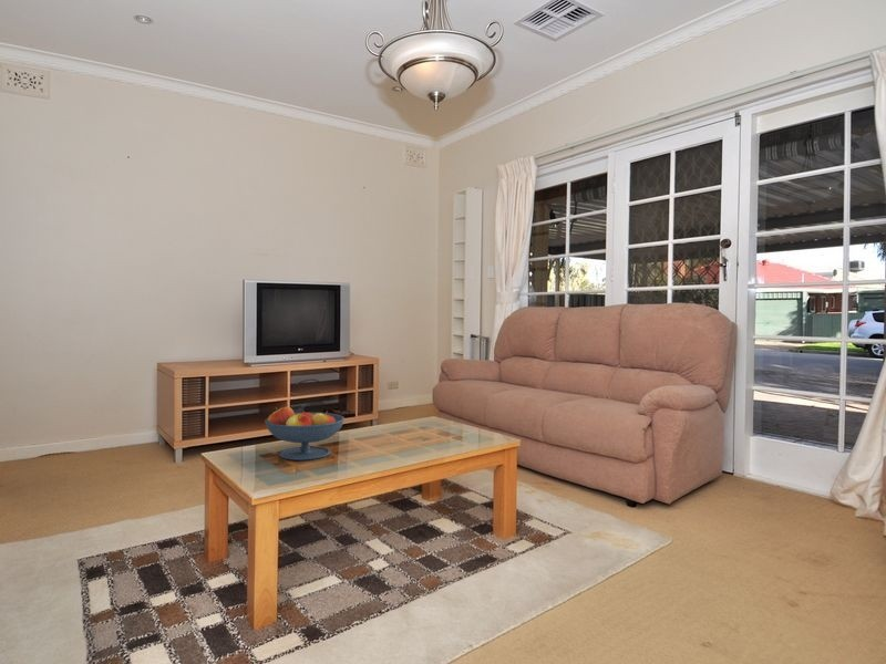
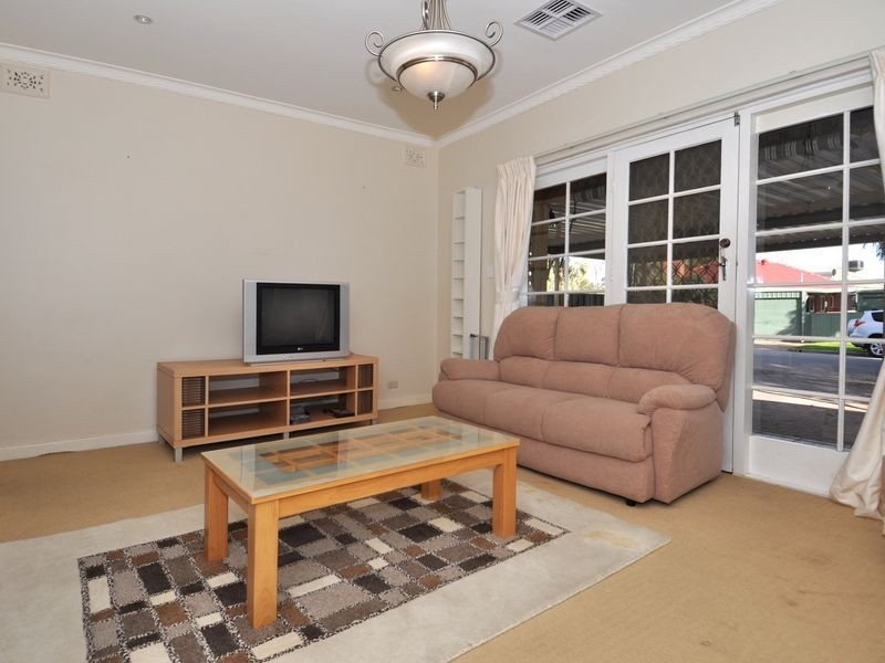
- fruit bowl [264,406,346,461]
